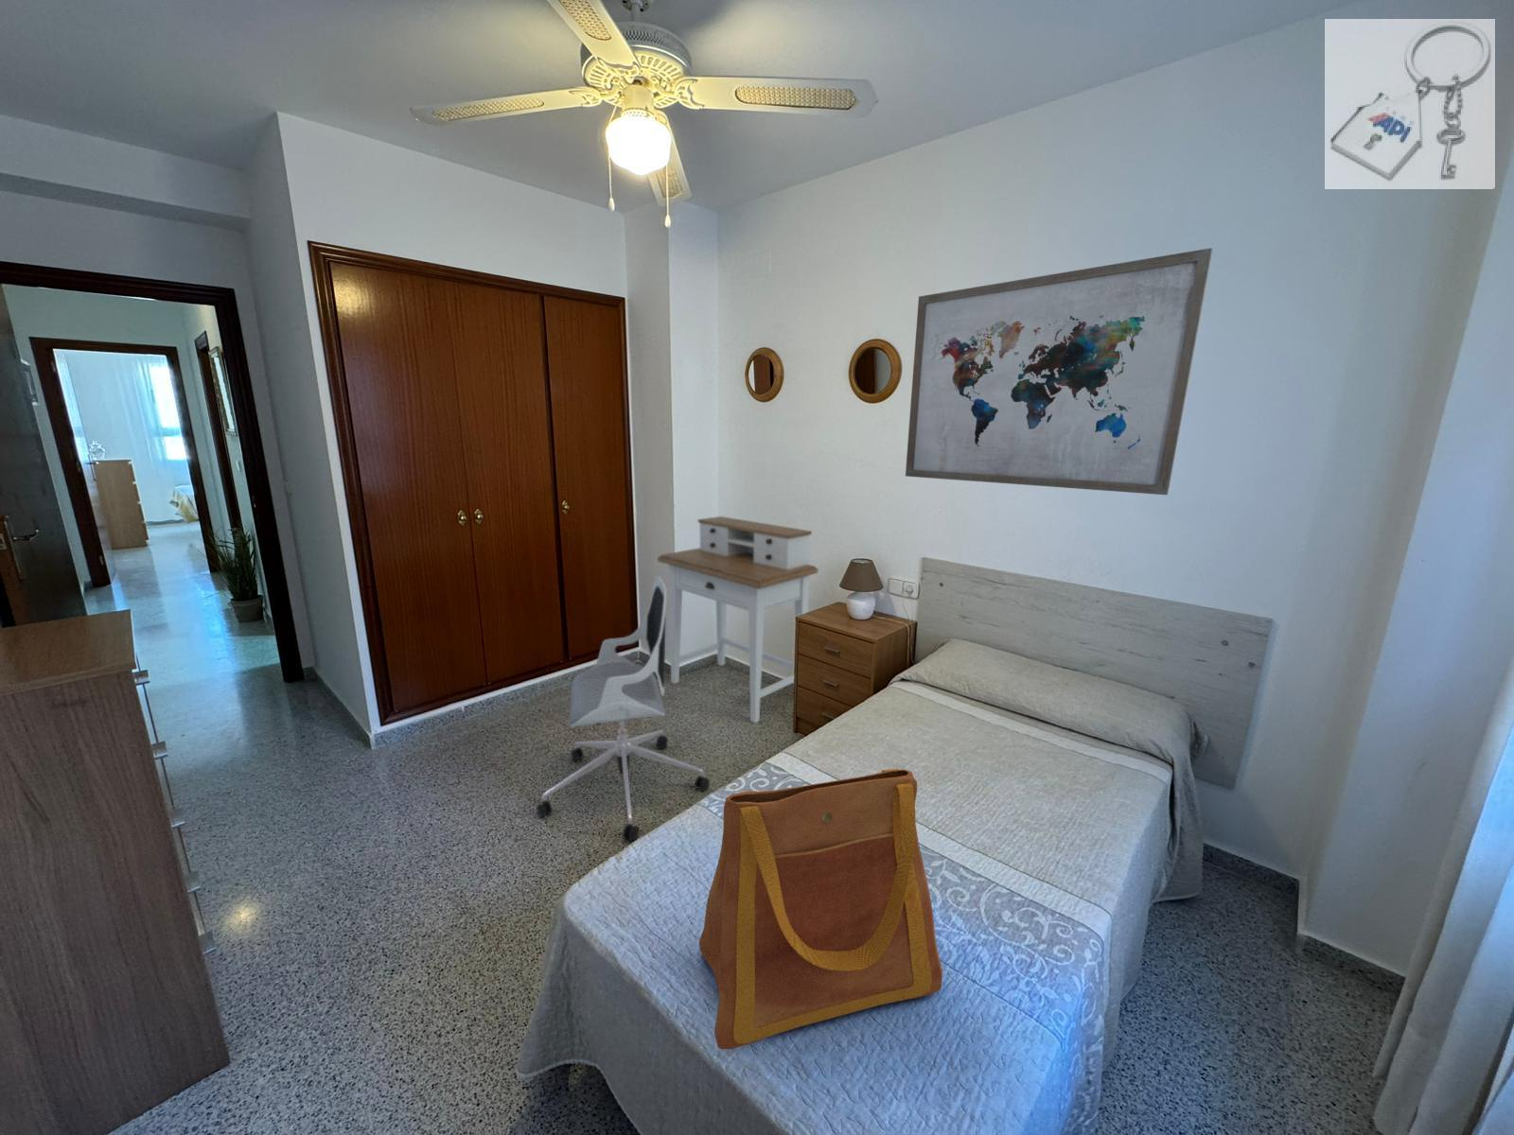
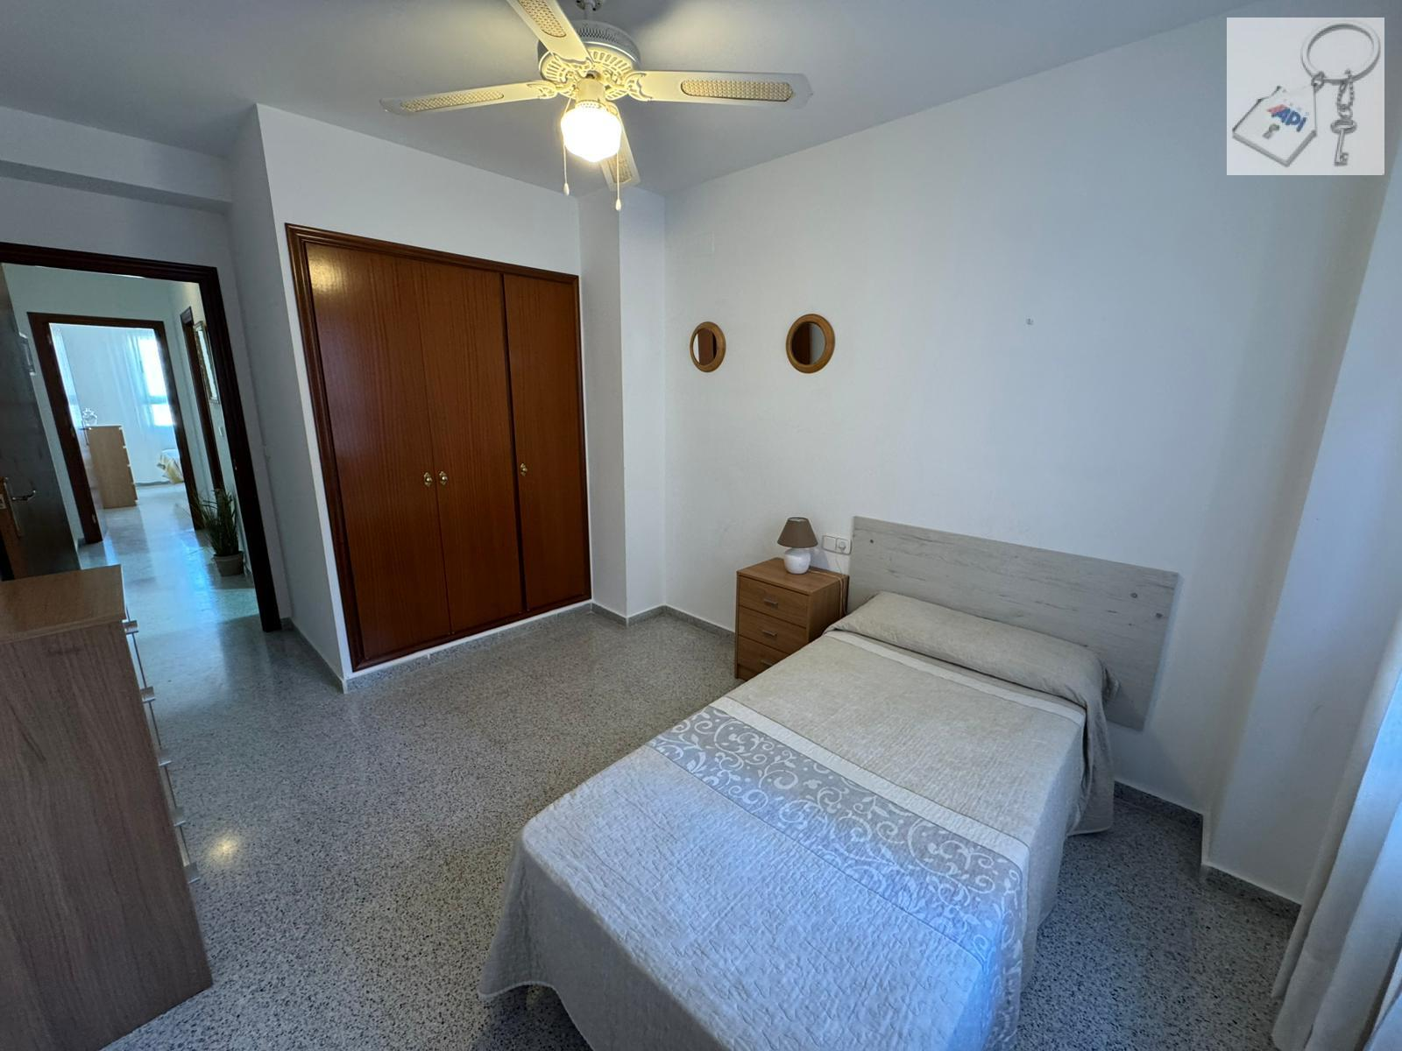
- wall art [905,247,1214,496]
- tote bag [699,768,943,1050]
- office chair [535,575,711,843]
- desk [657,515,819,725]
